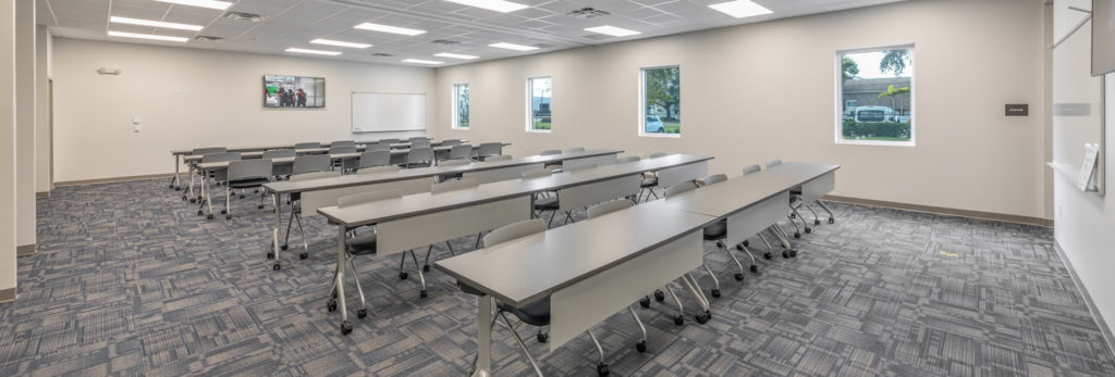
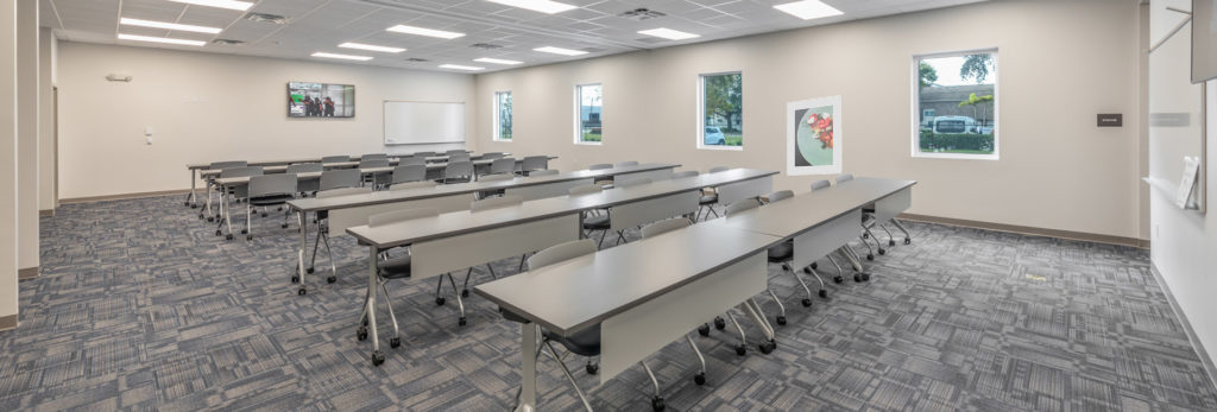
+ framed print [786,94,844,177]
